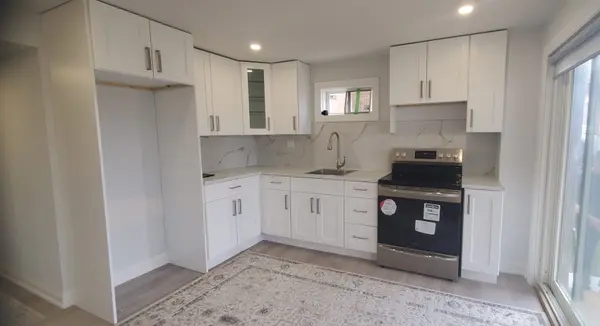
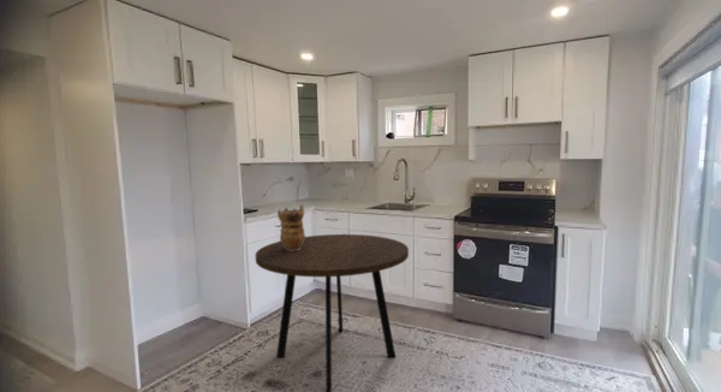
+ vase [276,203,306,251]
+ dining table [255,233,410,392]
